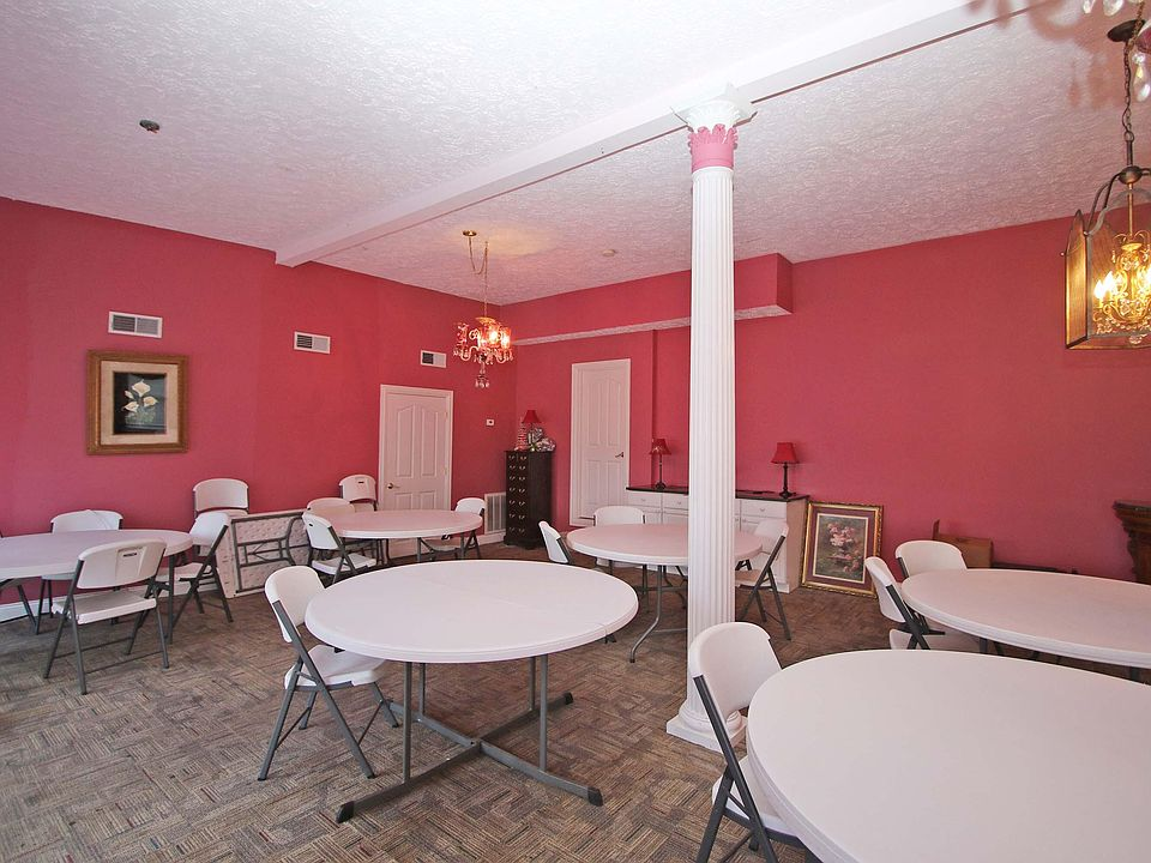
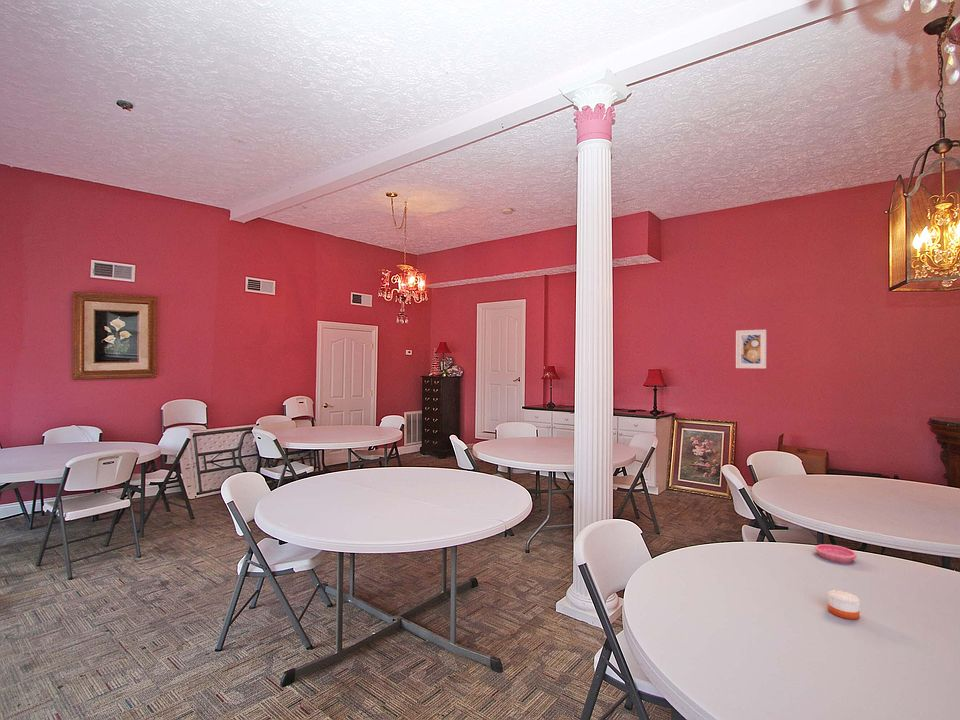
+ candle [827,589,861,620]
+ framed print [735,329,767,370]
+ saucer [814,543,858,564]
